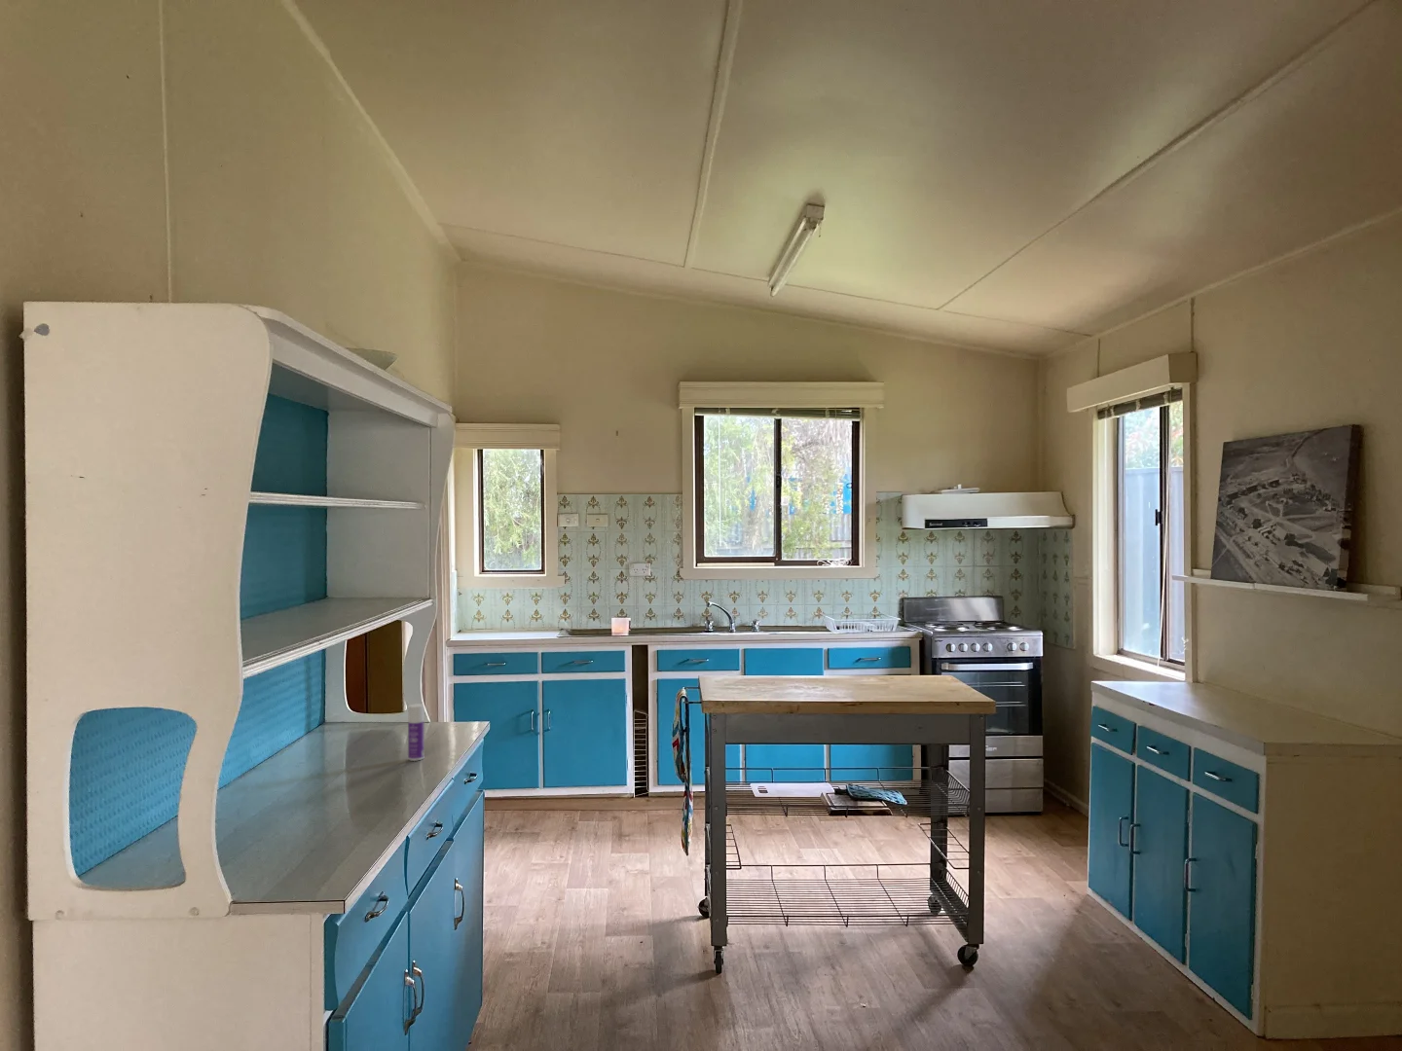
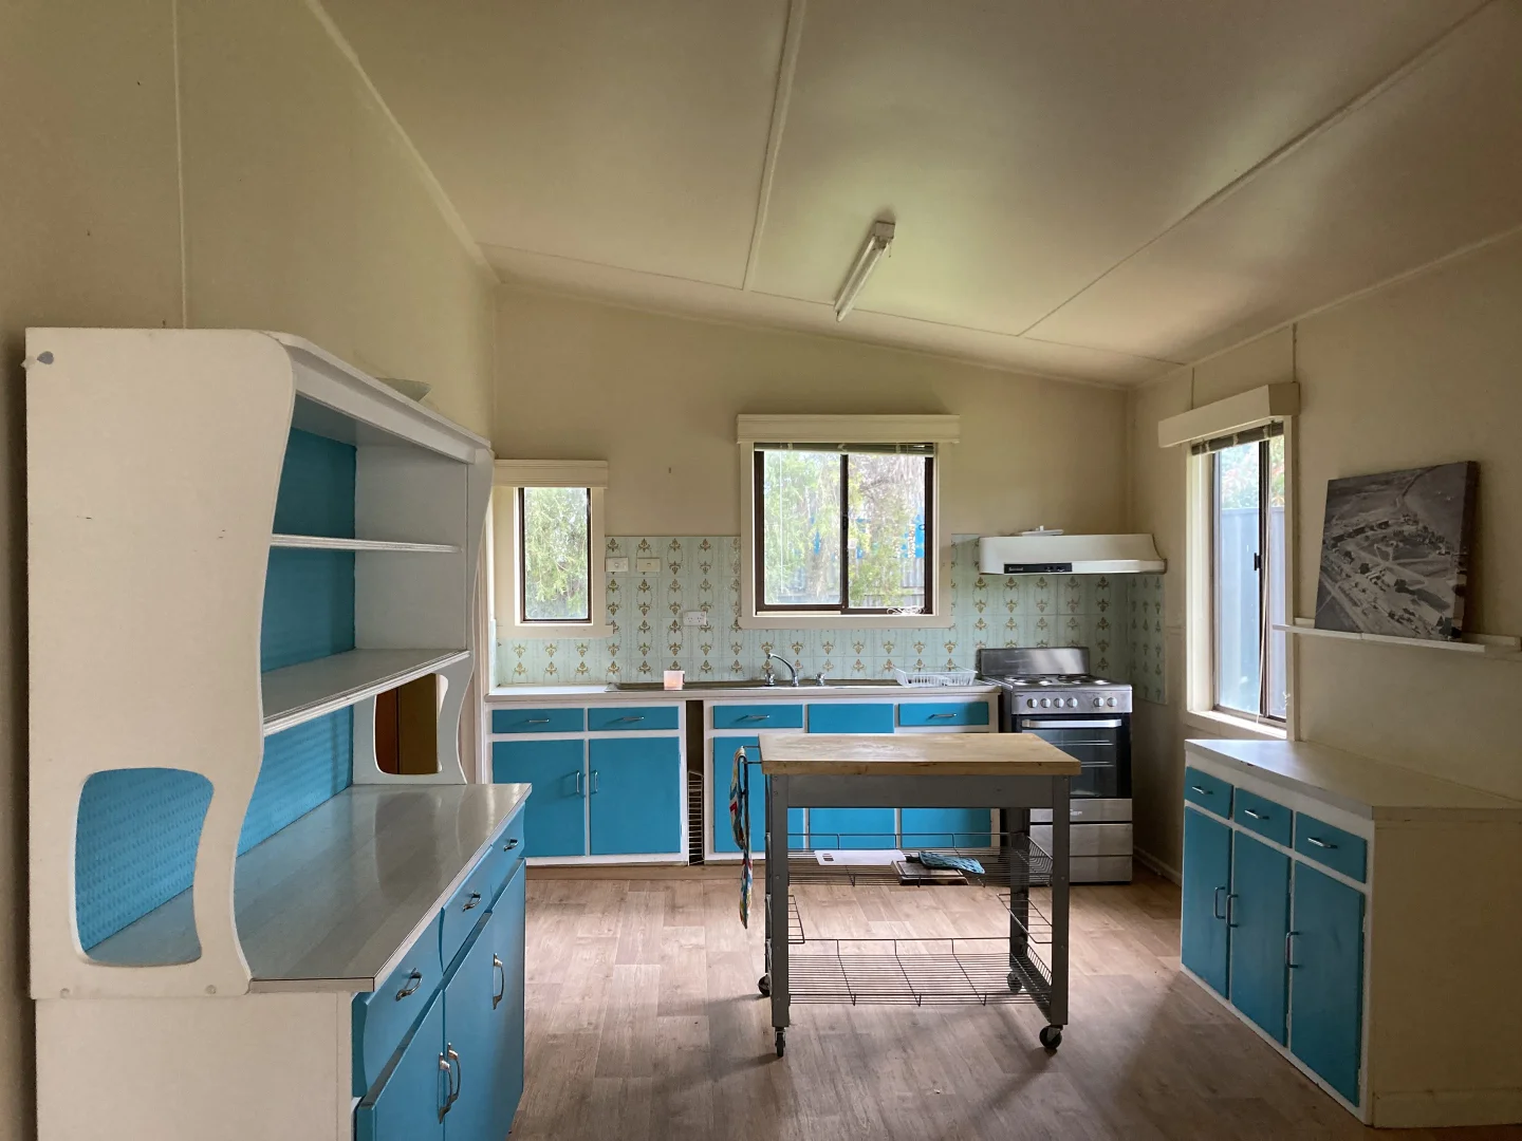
- bottle [407,702,425,762]
